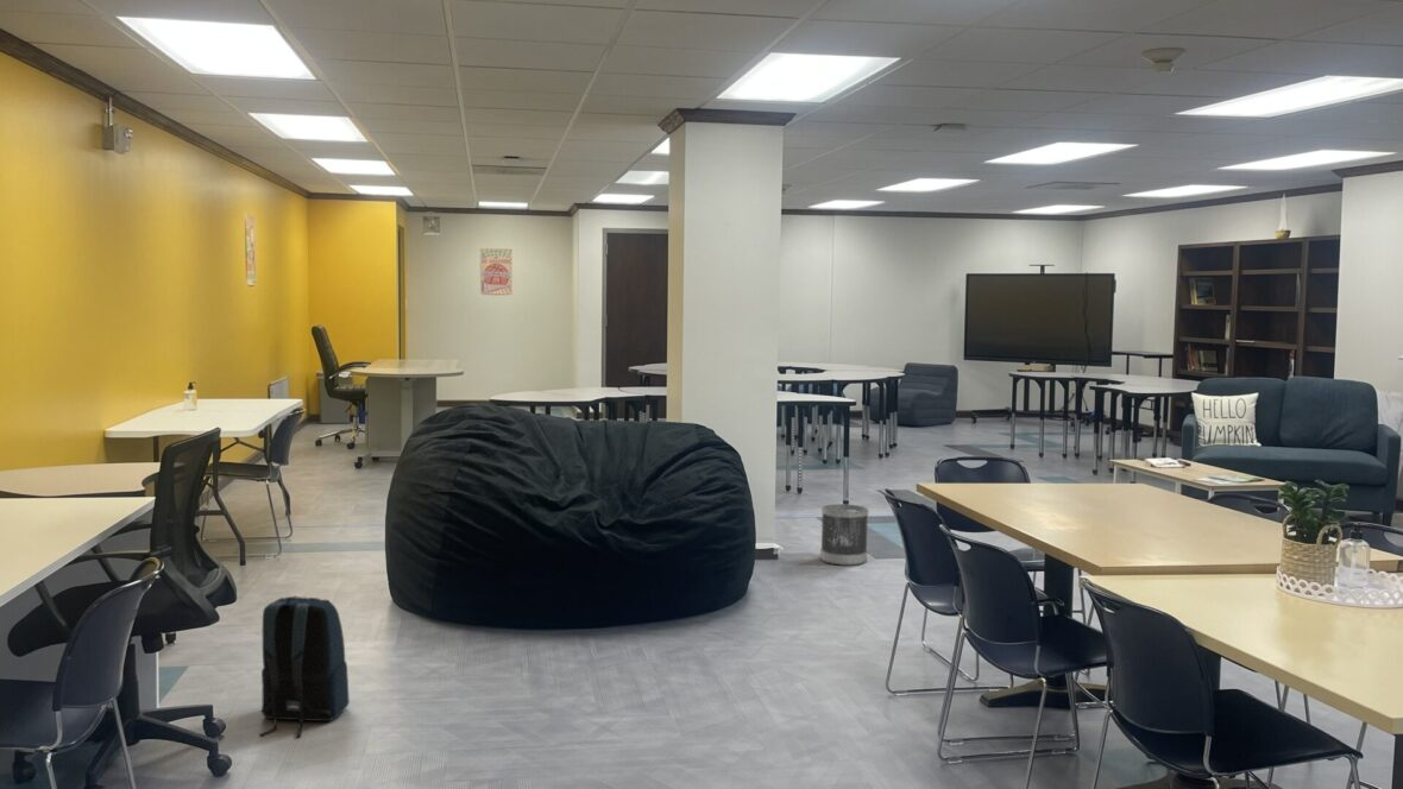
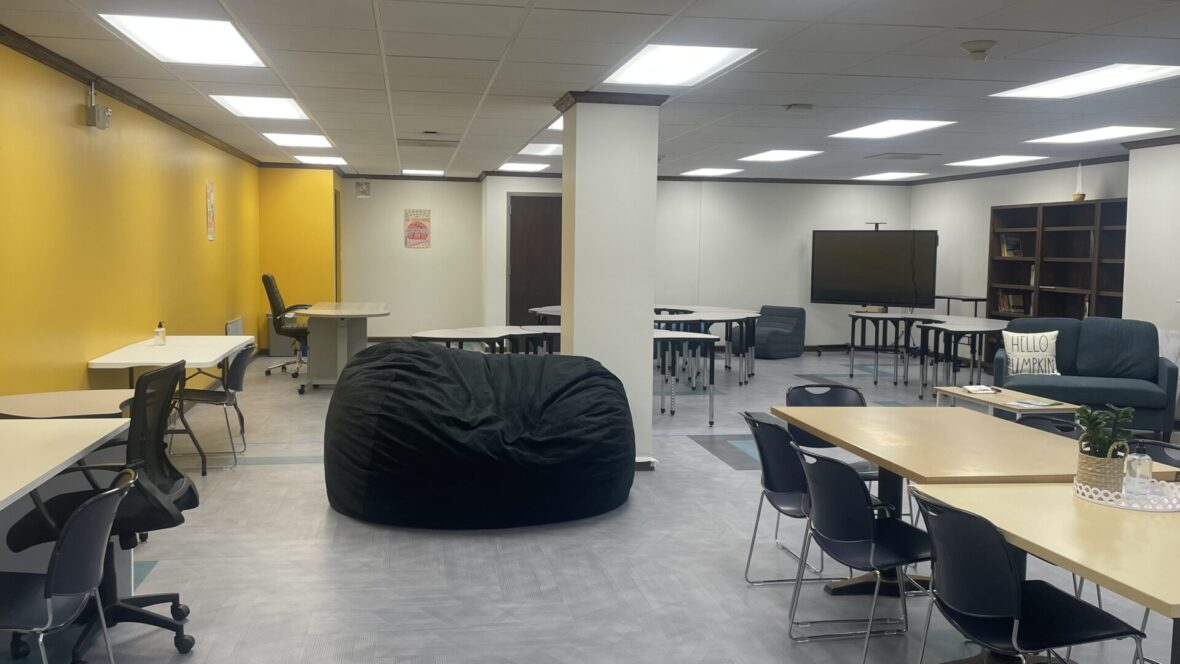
- wastebasket [819,503,869,567]
- backpack [258,595,351,739]
